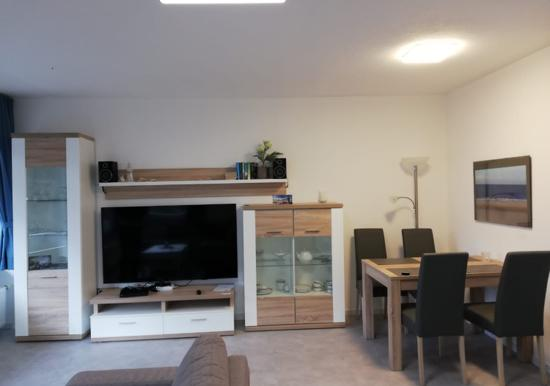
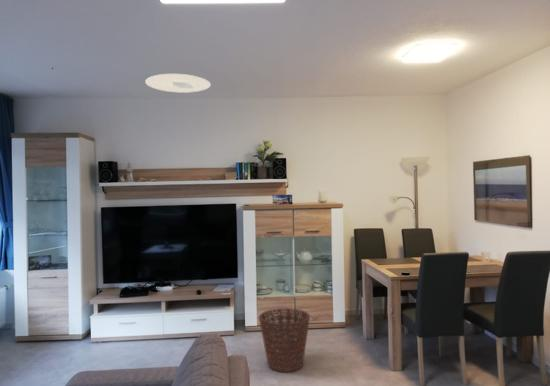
+ basket [258,307,311,373]
+ ceiling light [144,73,212,93]
